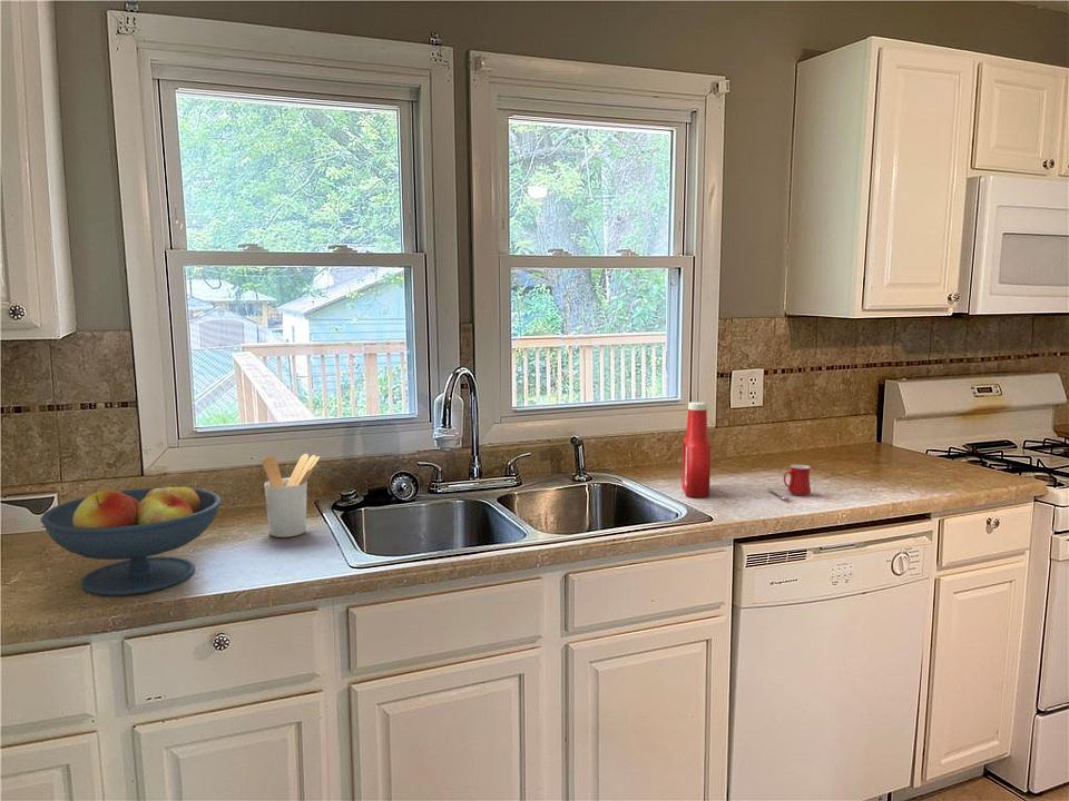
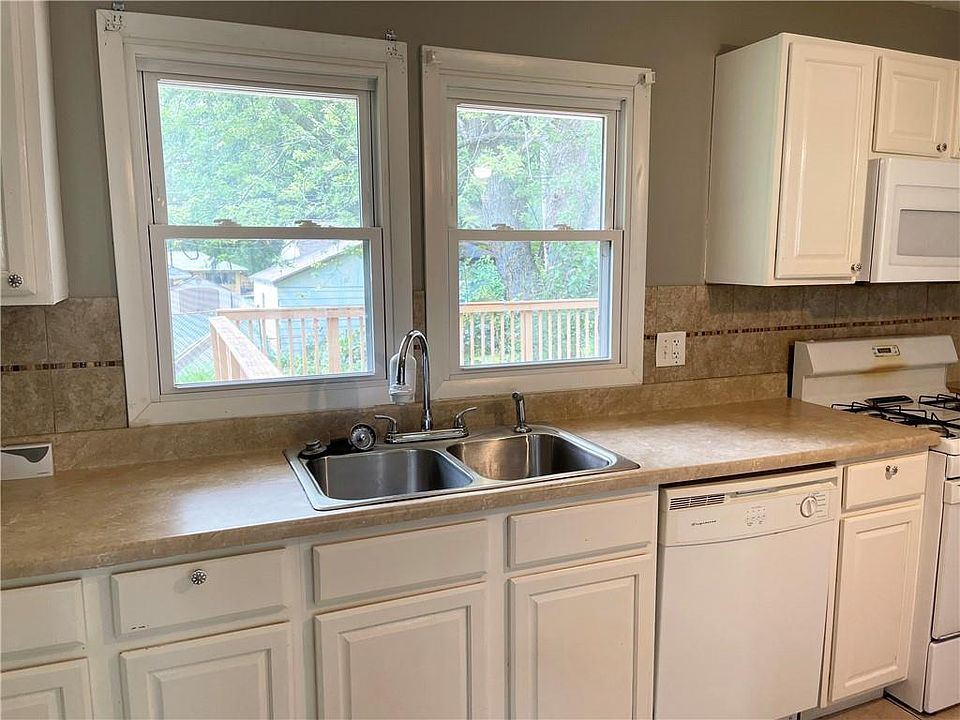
- utensil holder [261,453,321,538]
- mug [765,464,812,501]
- soap bottle [681,400,712,498]
- fruit bowl [39,479,223,596]
